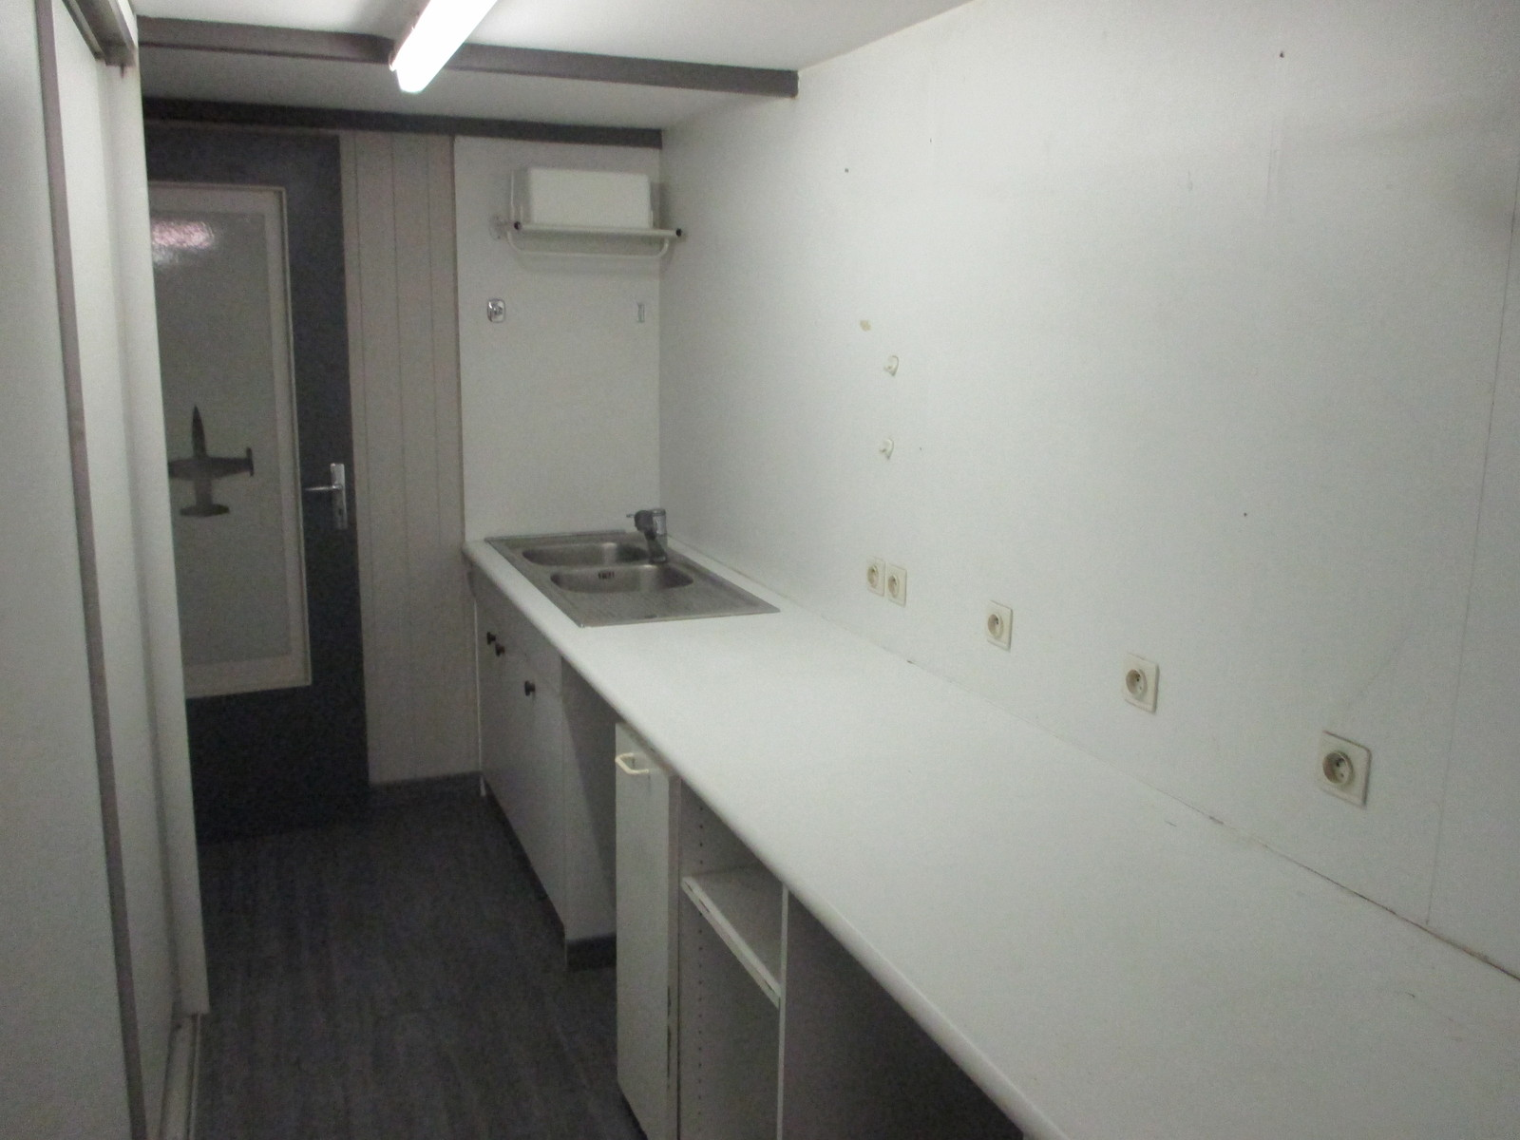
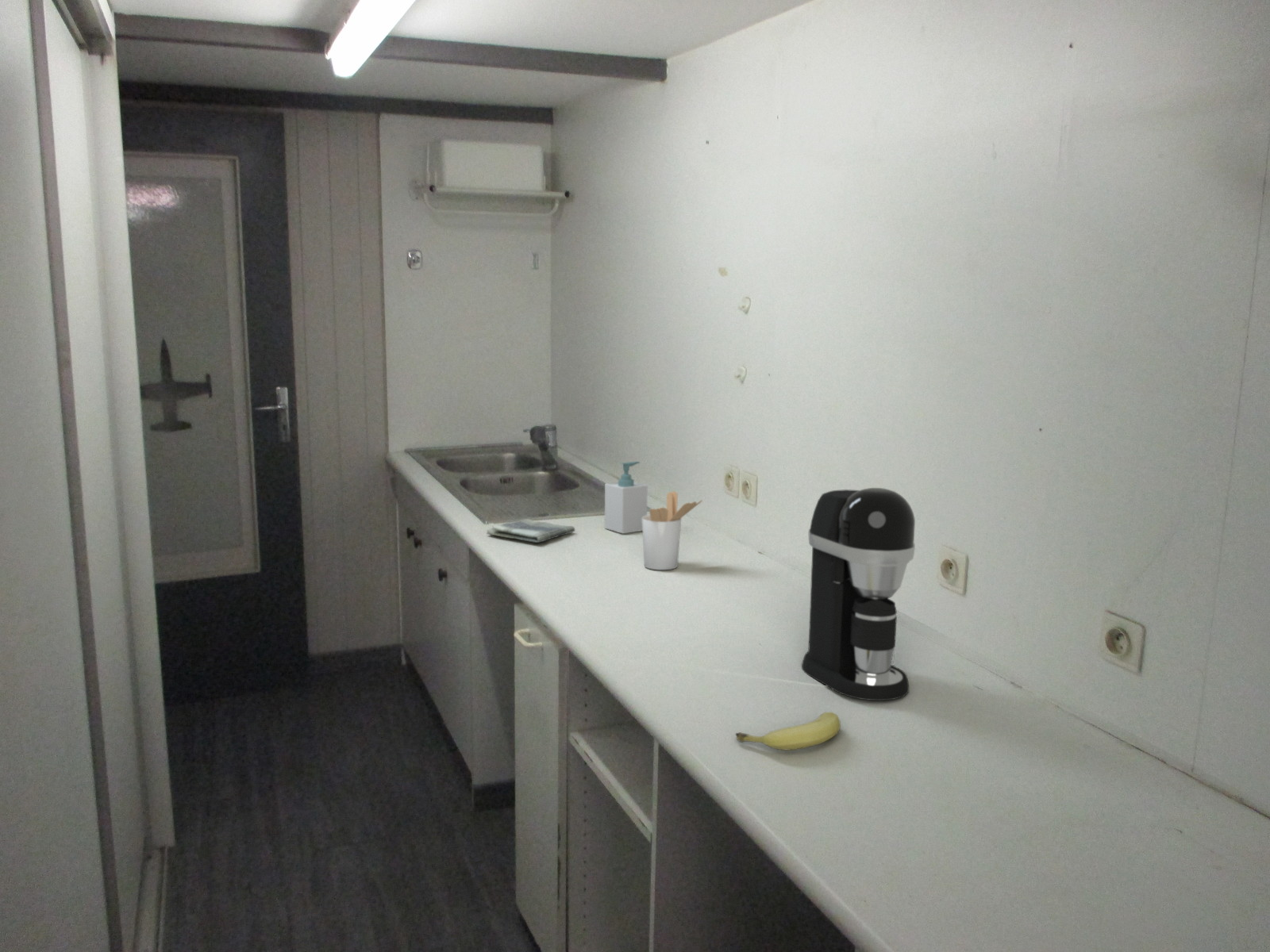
+ soap bottle [604,461,648,535]
+ utensil holder [641,490,703,570]
+ coffee maker [801,487,916,701]
+ dish towel [486,518,575,543]
+ fruit [734,712,841,751]
